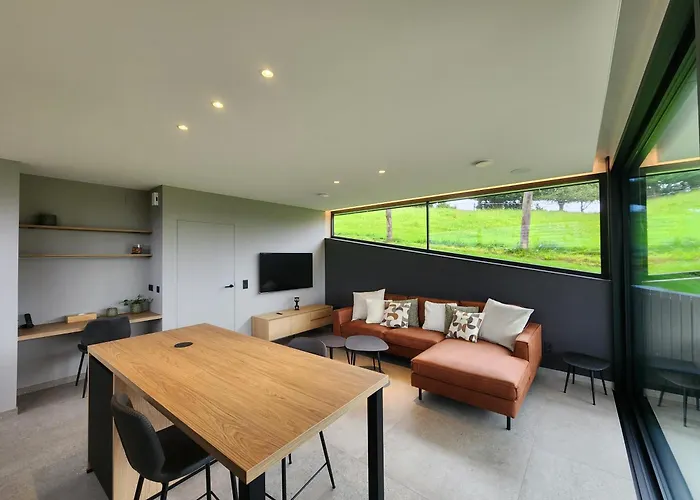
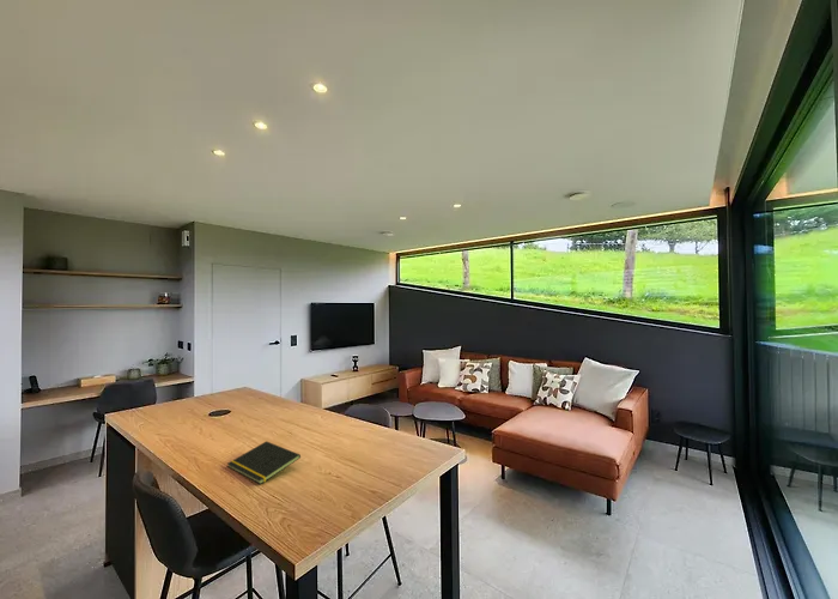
+ notepad [226,440,302,485]
